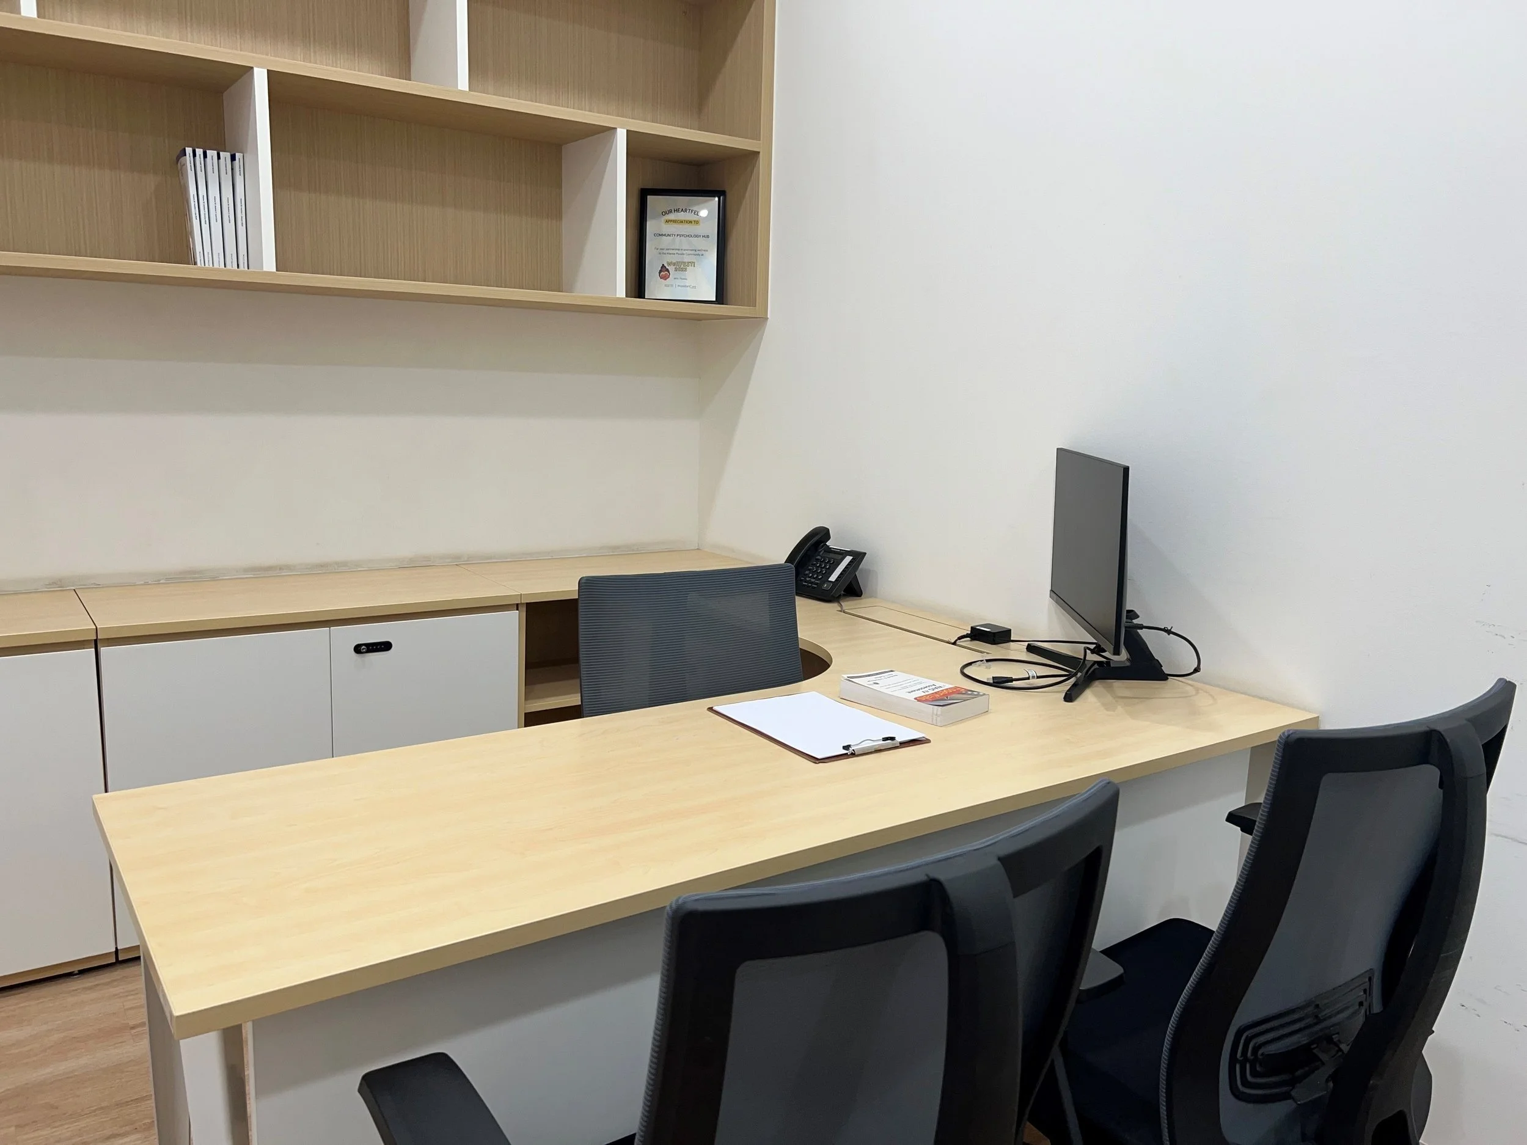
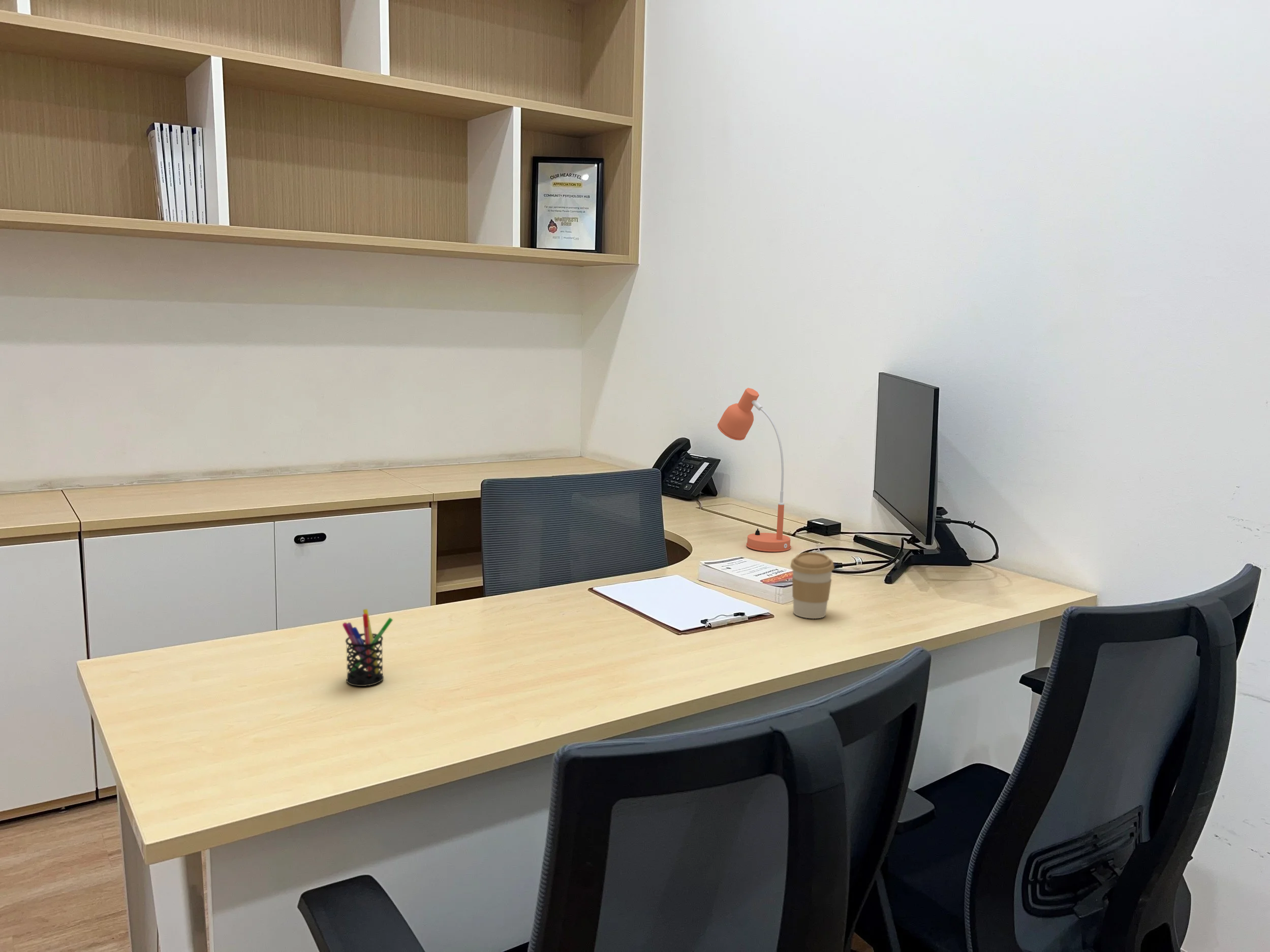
+ pen holder [342,609,393,687]
+ desk lamp [717,387,791,552]
+ coffee cup [790,552,835,619]
